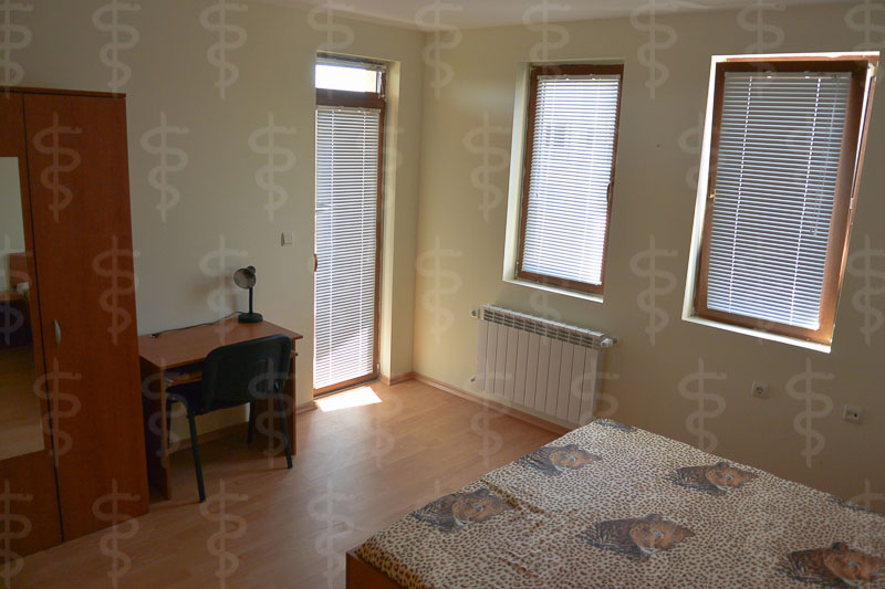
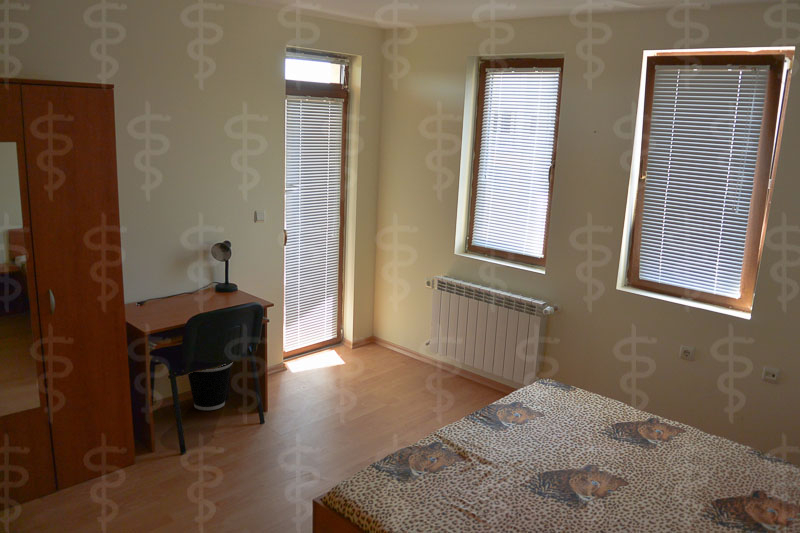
+ wastebasket [187,361,234,411]
